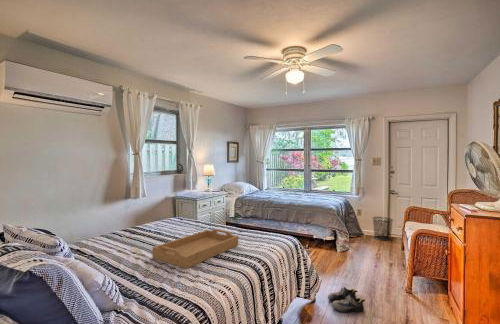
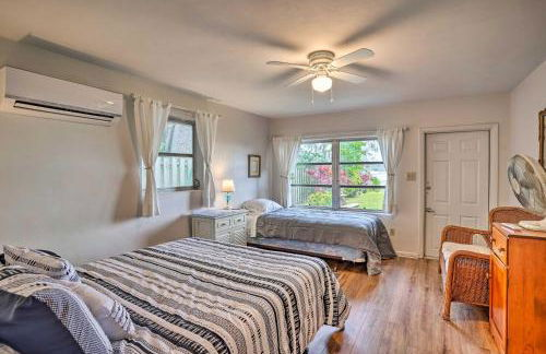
- shoe [327,286,366,313]
- waste bin [372,216,394,242]
- serving tray [152,228,239,270]
